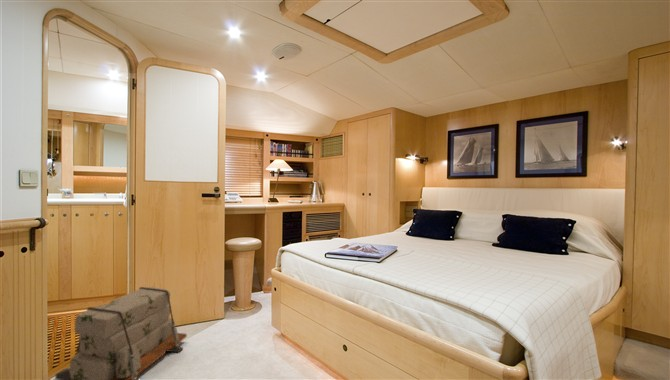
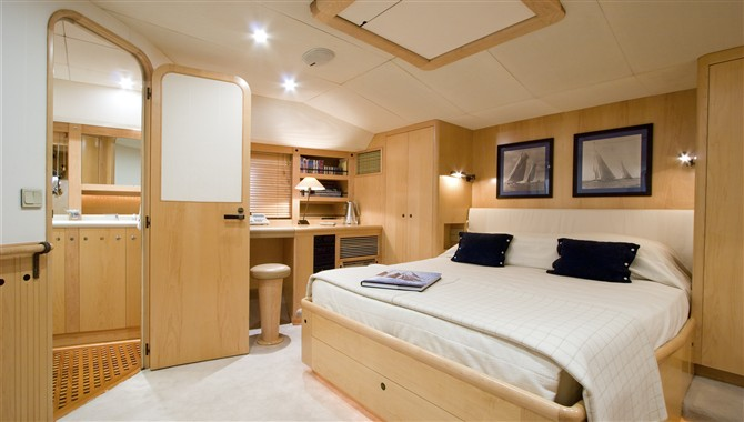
- stone blocks on pallet [55,286,188,380]
